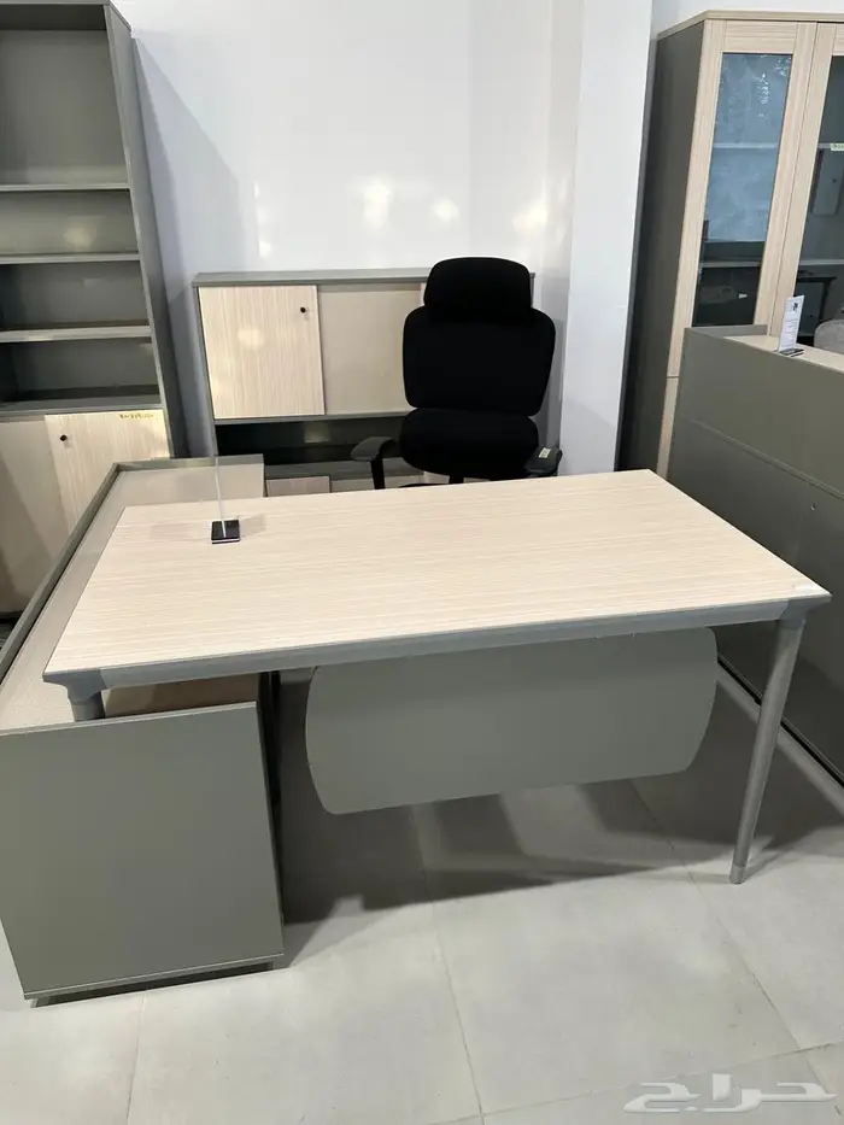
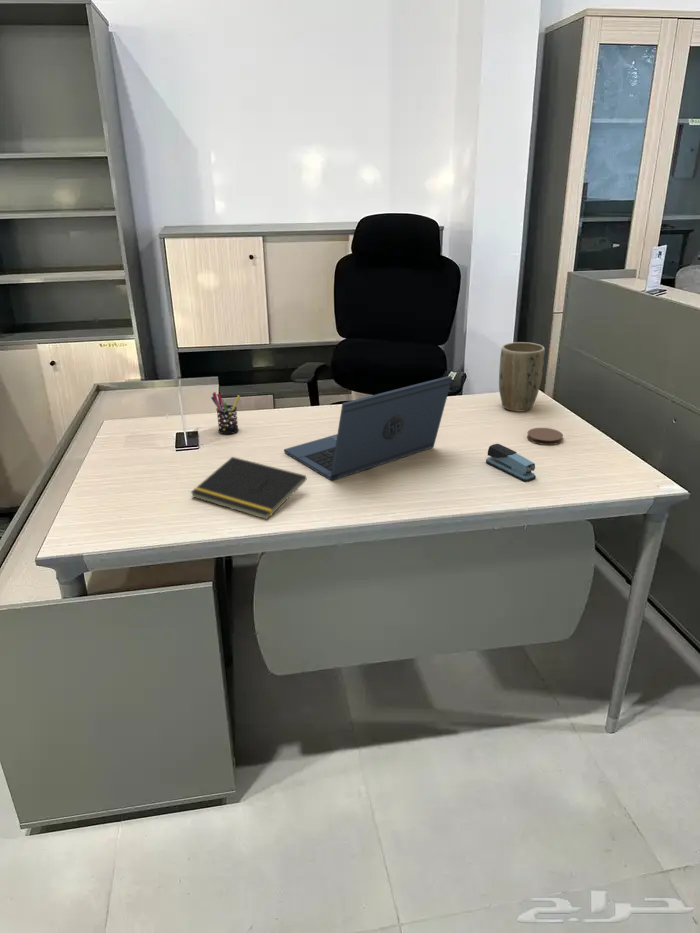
+ stapler [485,443,537,482]
+ coaster [526,427,564,446]
+ laptop [283,375,453,482]
+ plant pot [498,341,546,412]
+ pen holder [210,391,241,435]
+ notepad [189,456,307,521]
